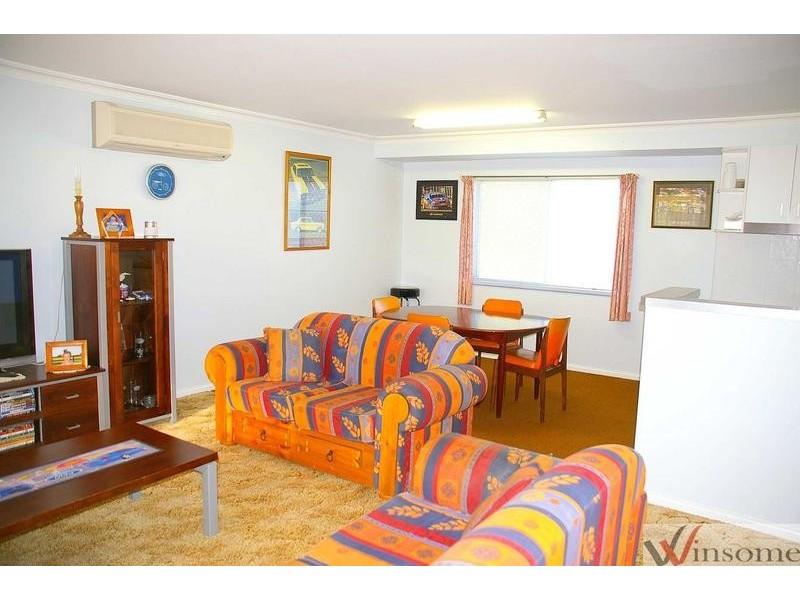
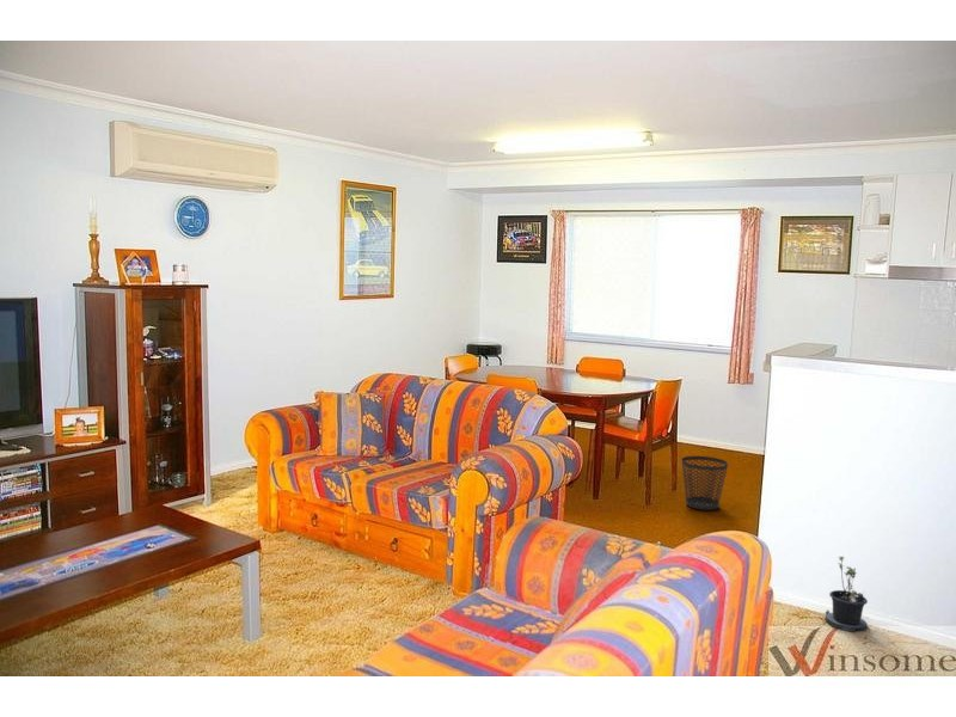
+ potted plant [823,556,869,632]
+ wastebasket [680,455,729,511]
